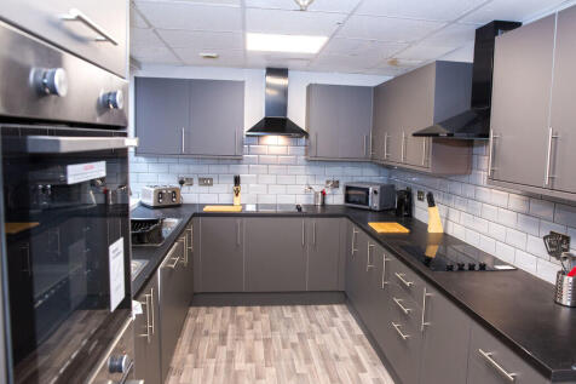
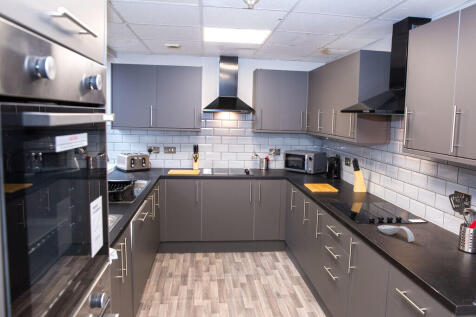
+ spoon rest [377,224,415,243]
